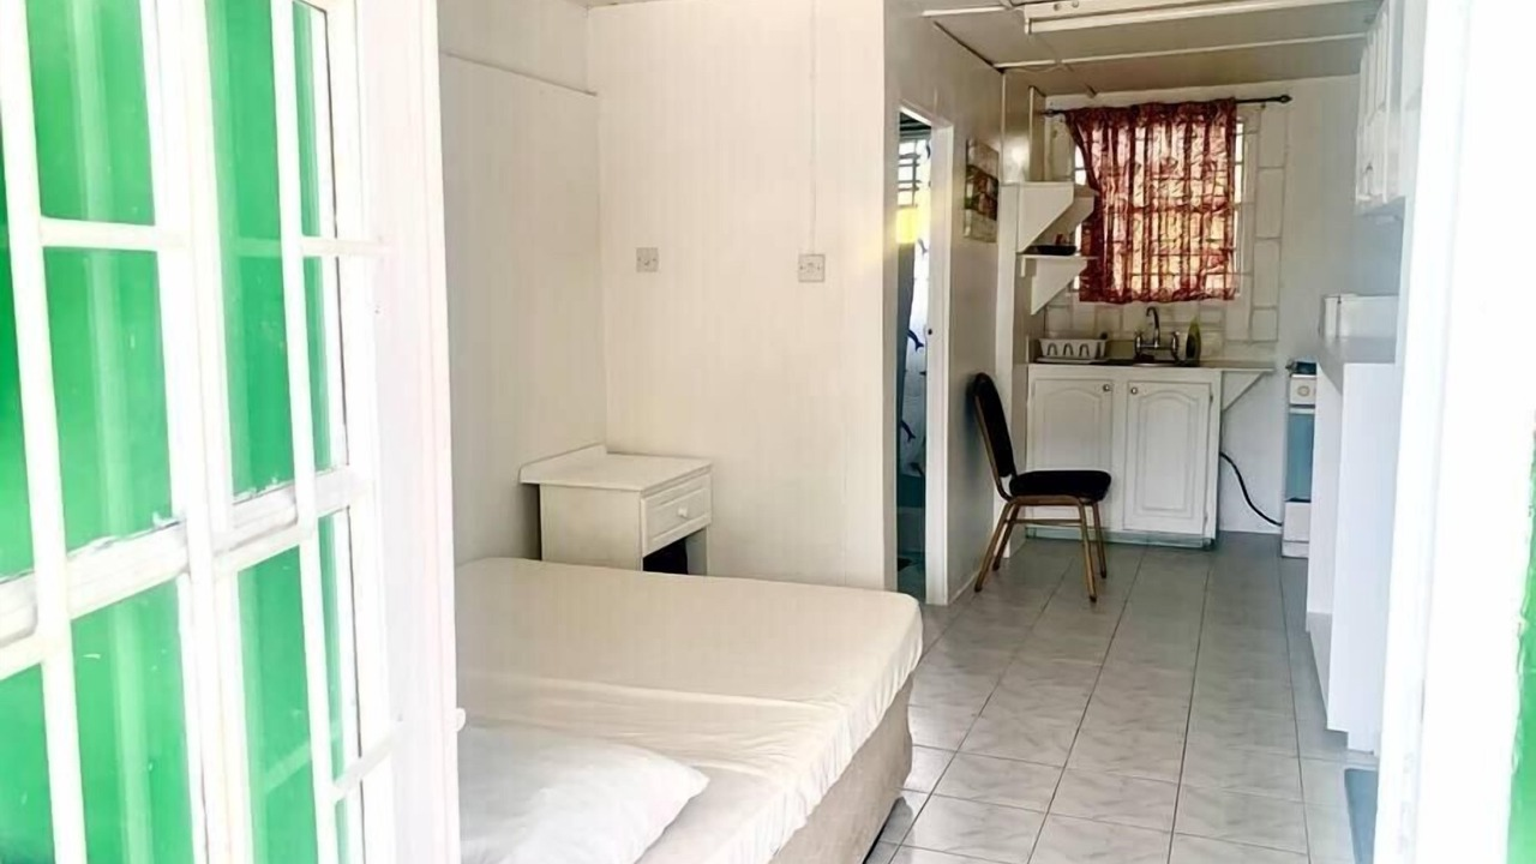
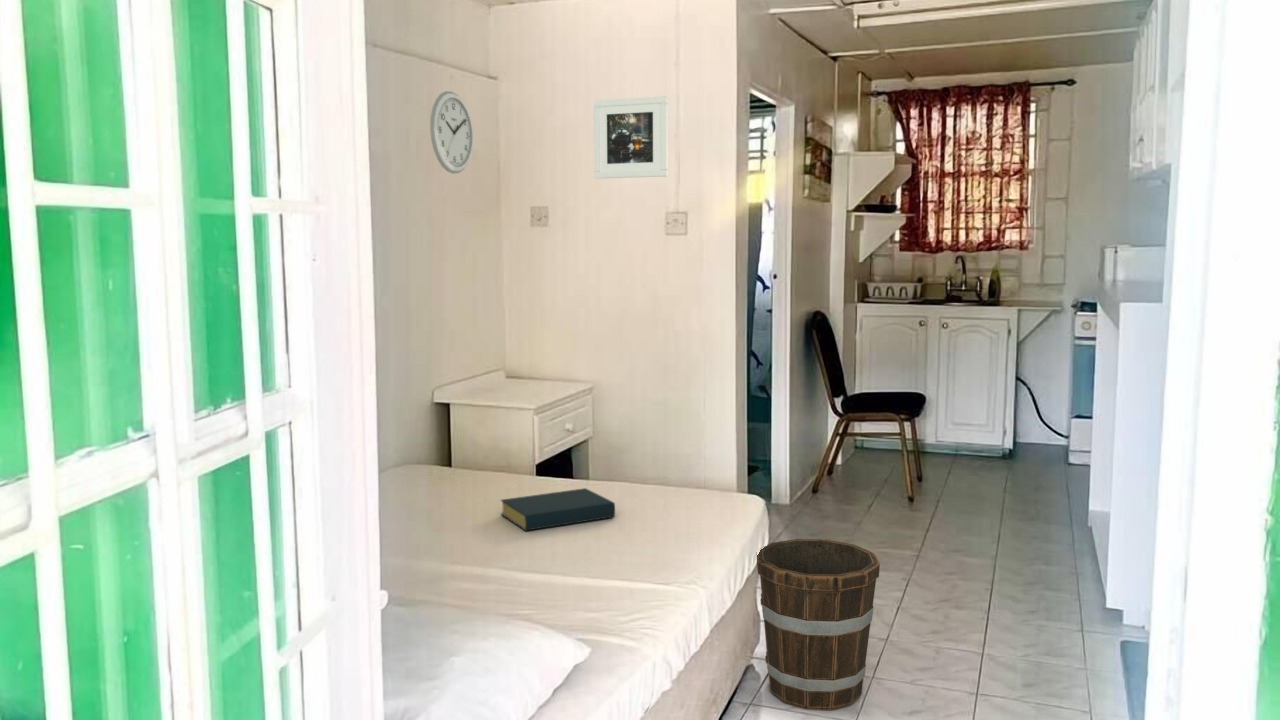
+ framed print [592,96,669,180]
+ hardback book [499,487,616,532]
+ bucket [756,538,881,711]
+ wall clock [429,90,474,175]
